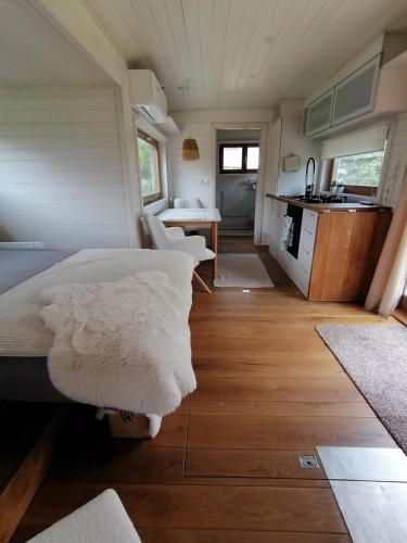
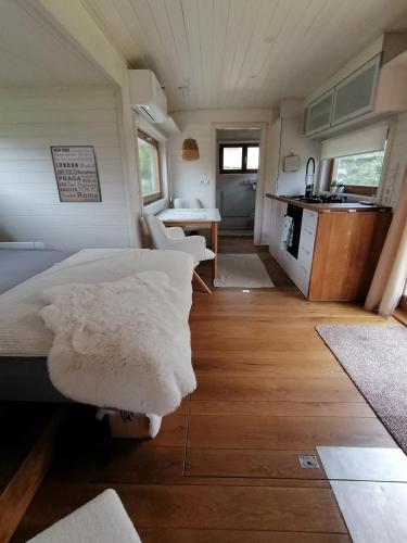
+ wall art [49,144,103,203]
